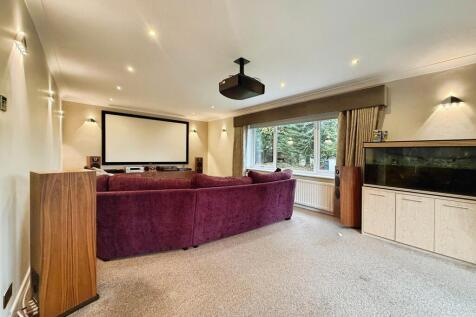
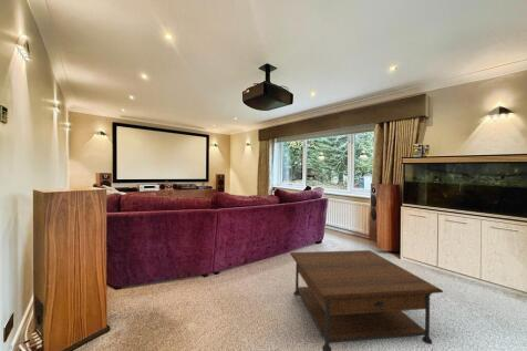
+ coffee table [289,249,444,351]
